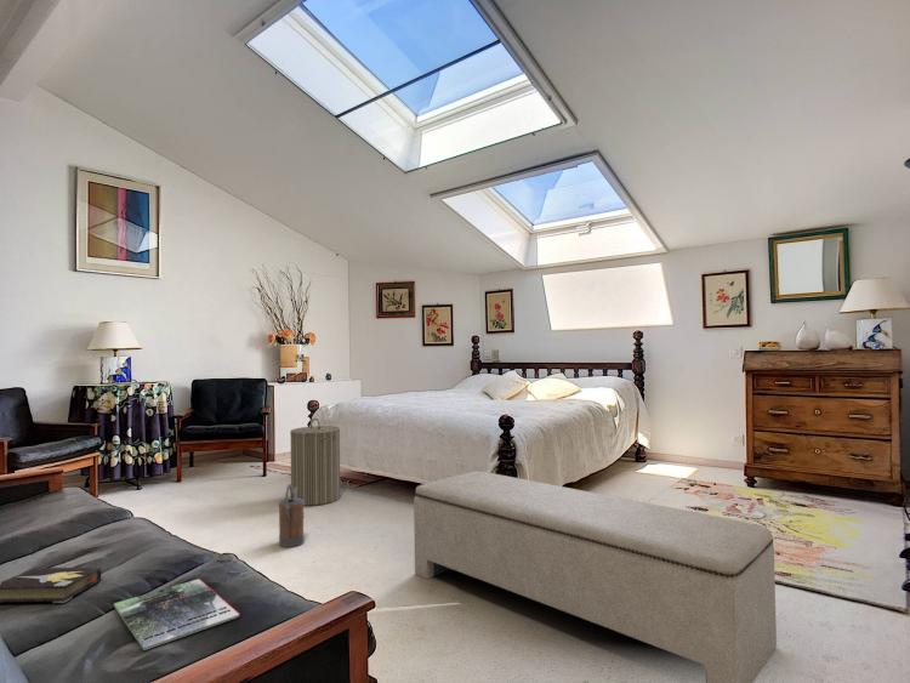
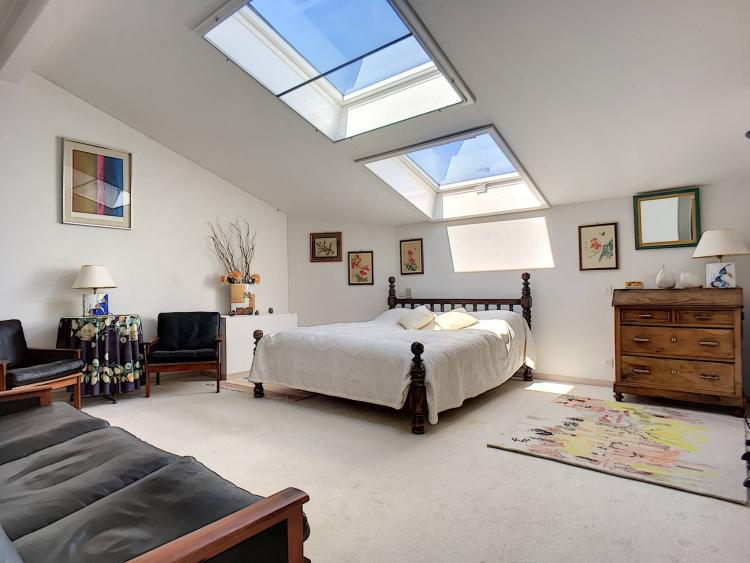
- magazine [113,577,241,651]
- hardback book [0,567,102,604]
- watering can [278,483,306,548]
- laundry hamper [289,417,341,507]
- bench [413,469,778,683]
